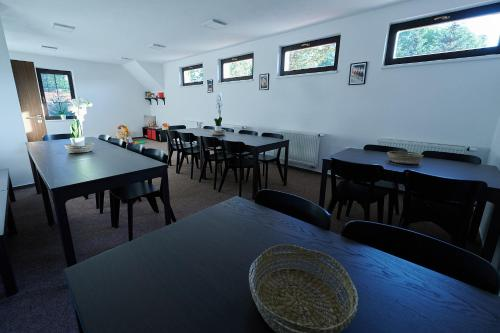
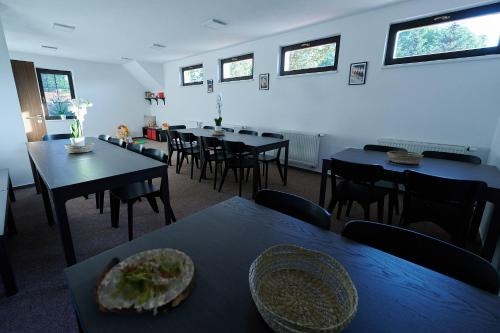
+ salad plate [93,247,198,317]
